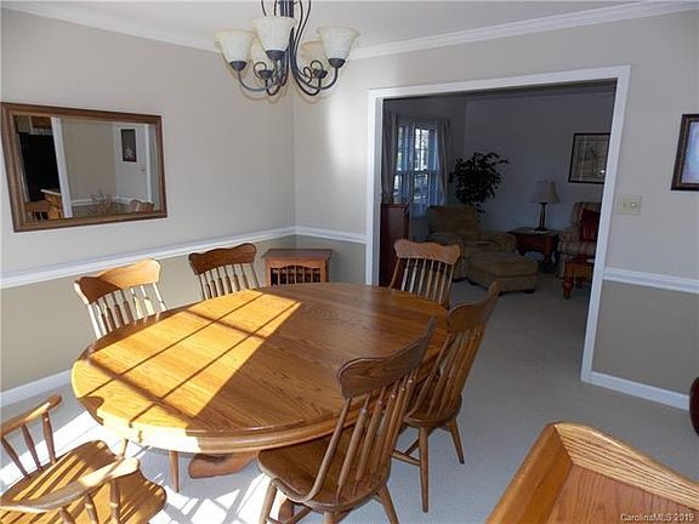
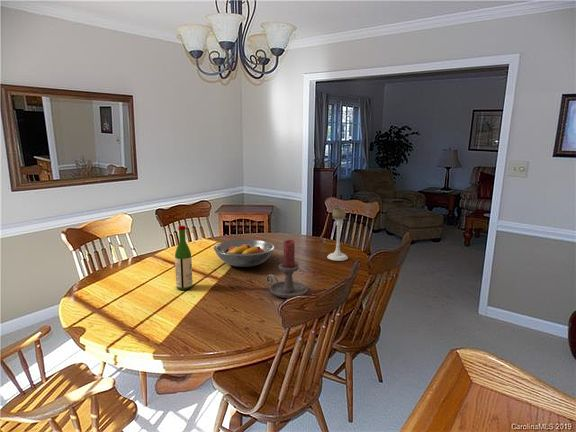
+ fruit bowl [213,238,276,268]
+ candle holder [266,239,309,299]
+ wine bottle [174,225,193,291]
+ candle holder [326,207,349,262]
